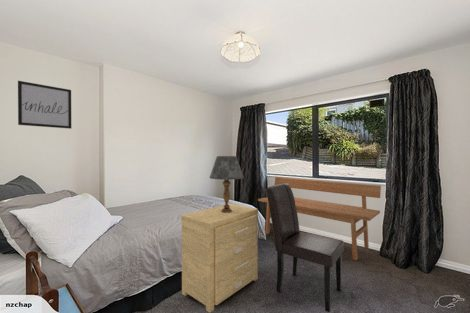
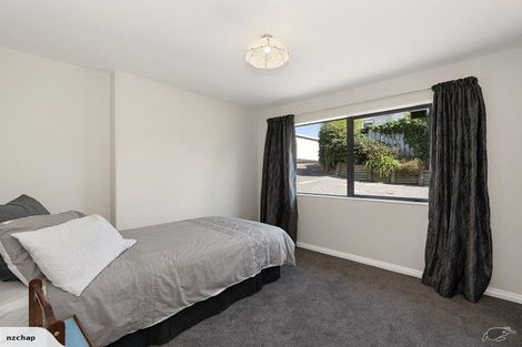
- wall art [17,80,72,130]
- side table [180,203,259,313]
- bench [257,176,382,261]
- table lamp [209,155,245,213]
- chair [265,183,345,313]
